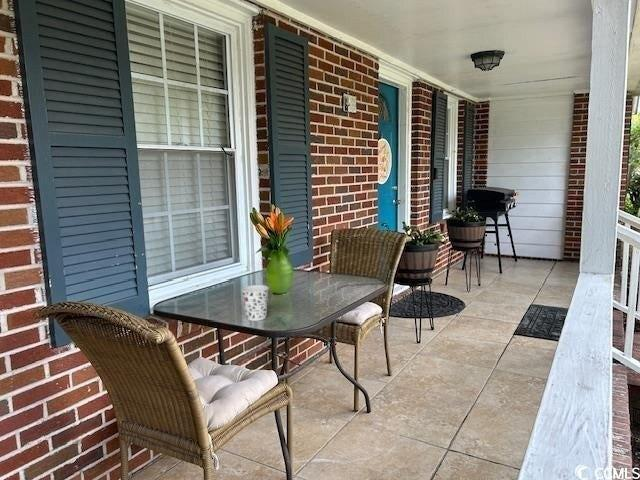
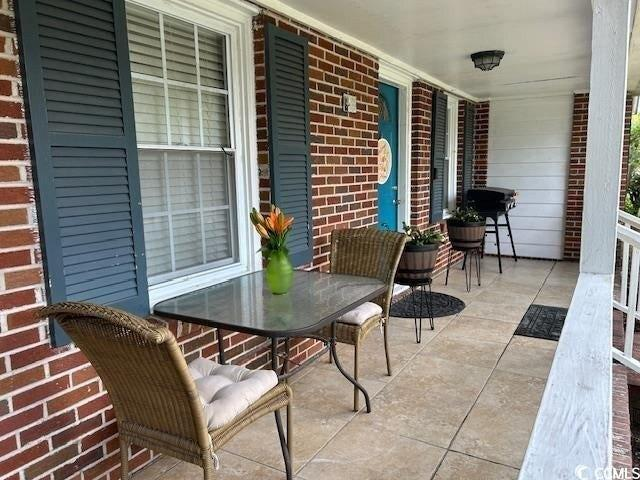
- cup [240,284,270,322]
